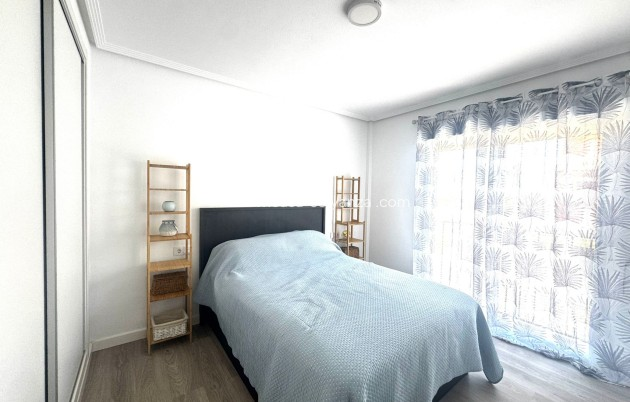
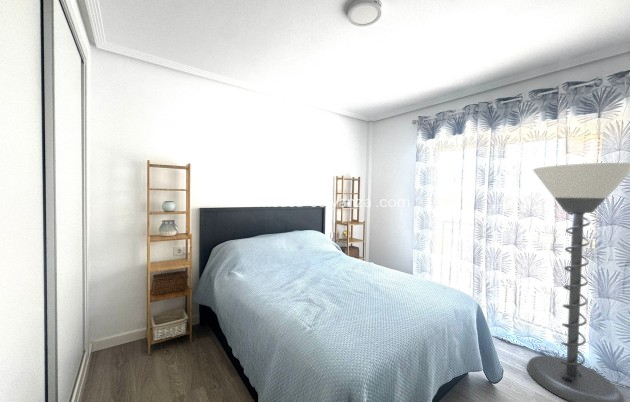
+ floor lamp [526,162,630,402]
